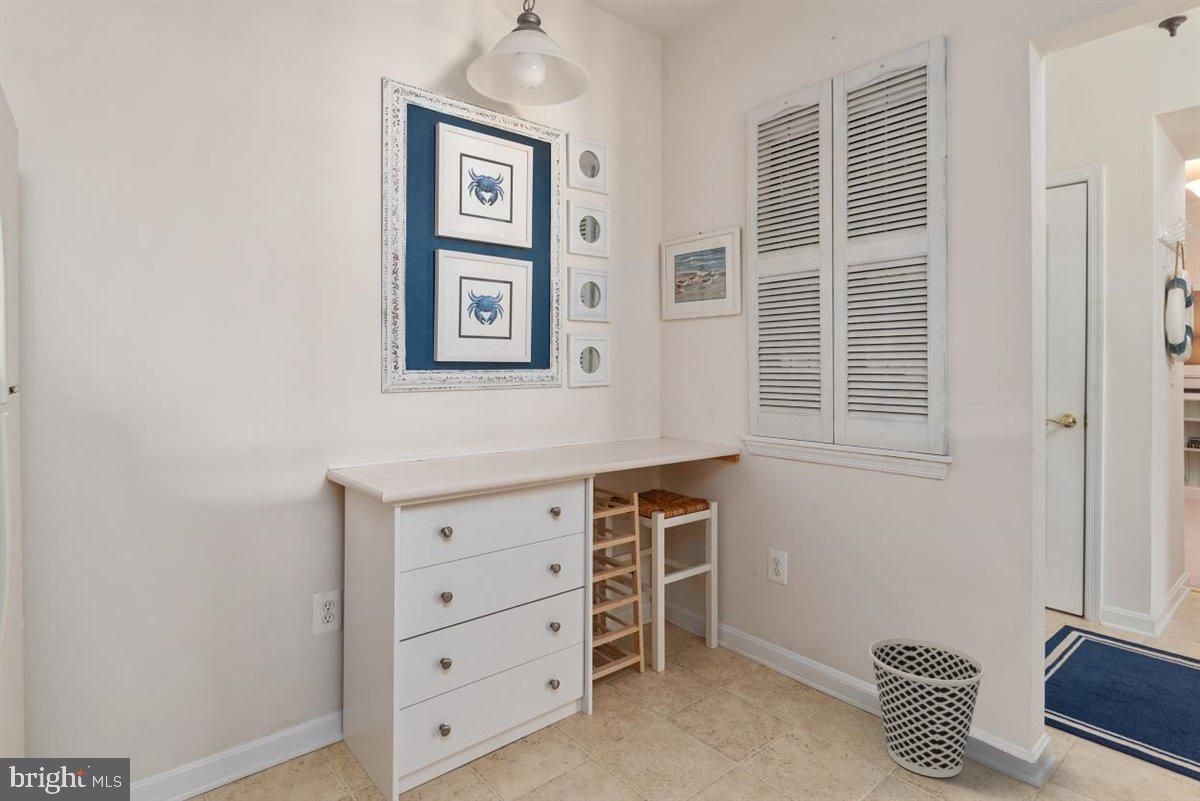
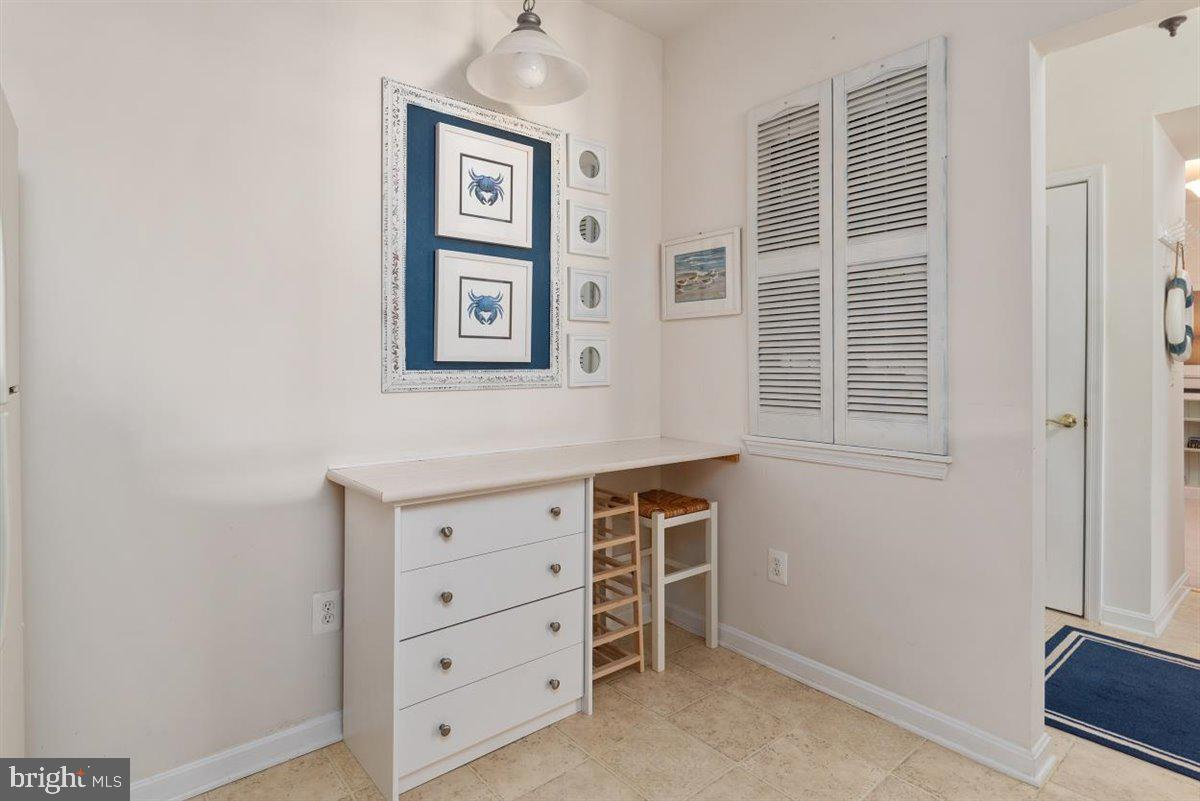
- wastebasket [868,637,985,778]
